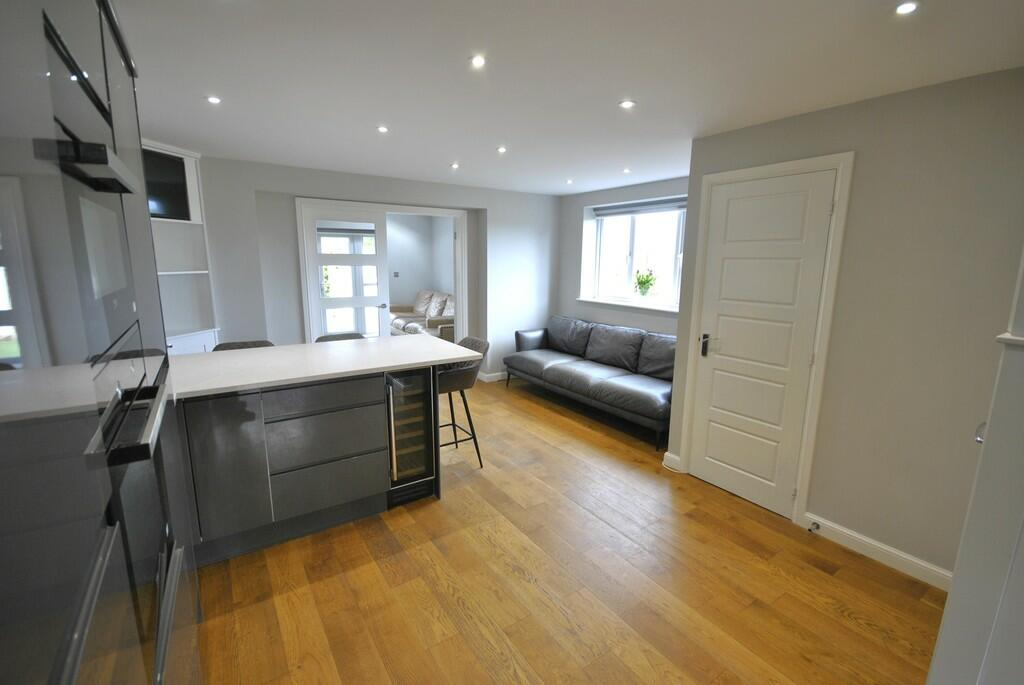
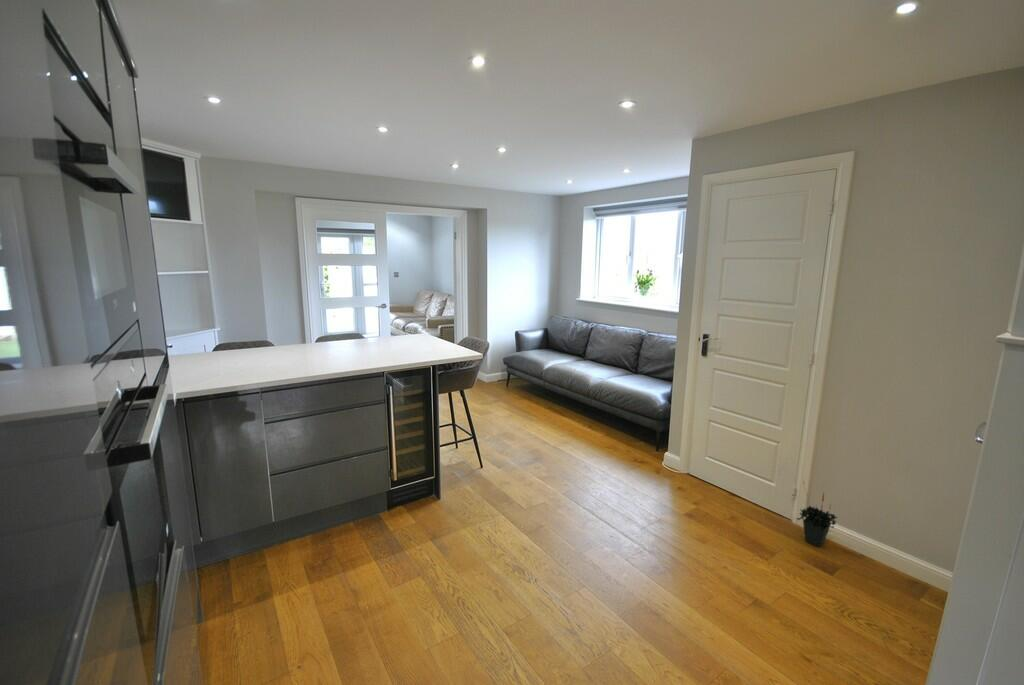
+ potted plant [796,480,838,548]
